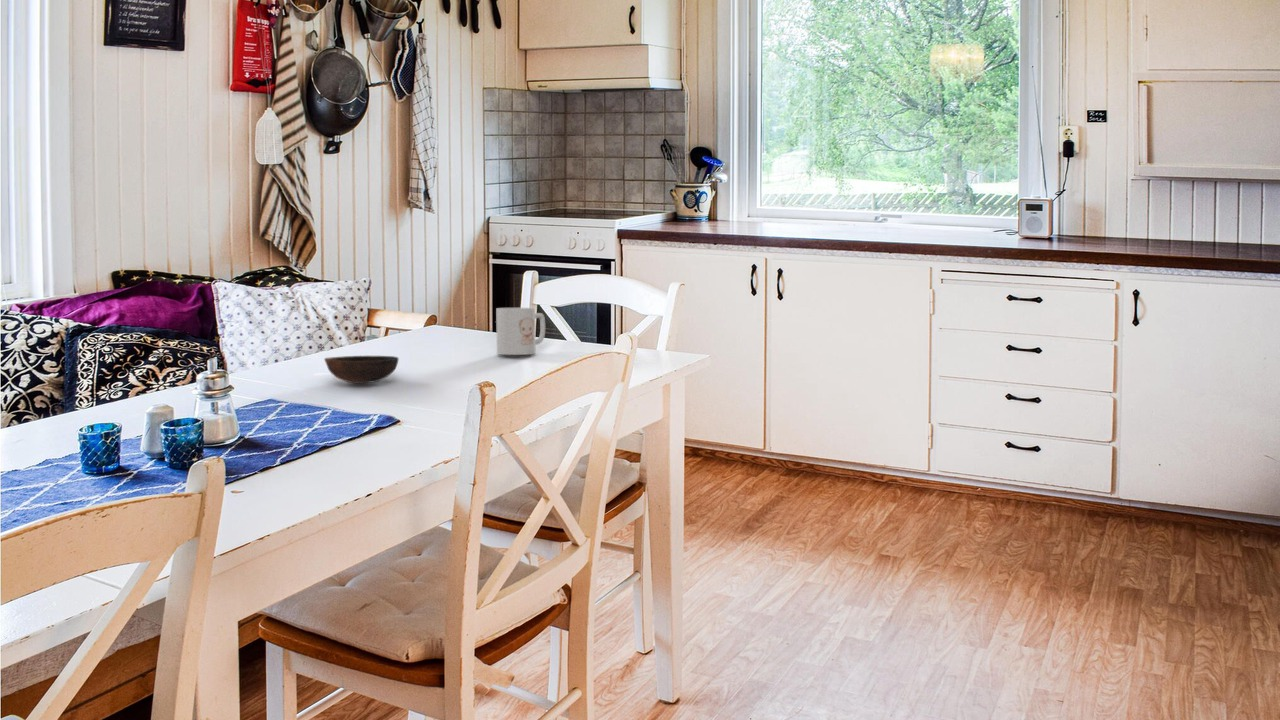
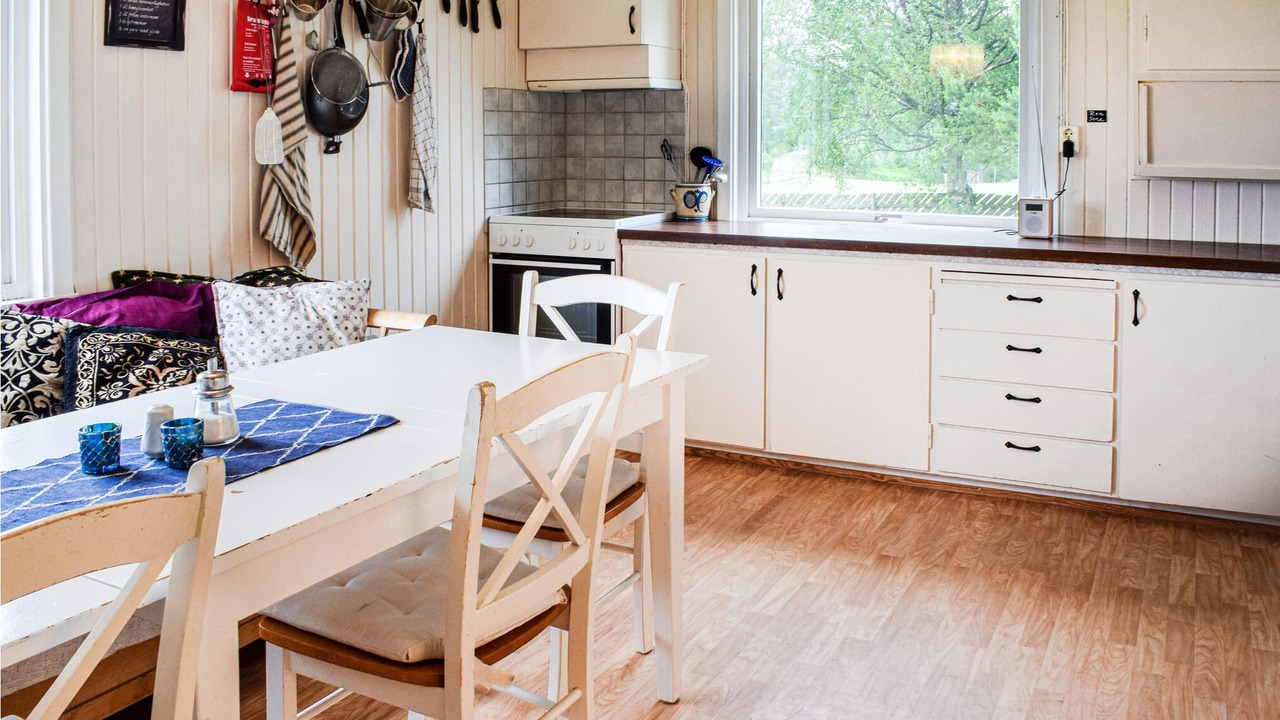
- mug [495,307,546,356]
- bowl [323,355,400,384]
